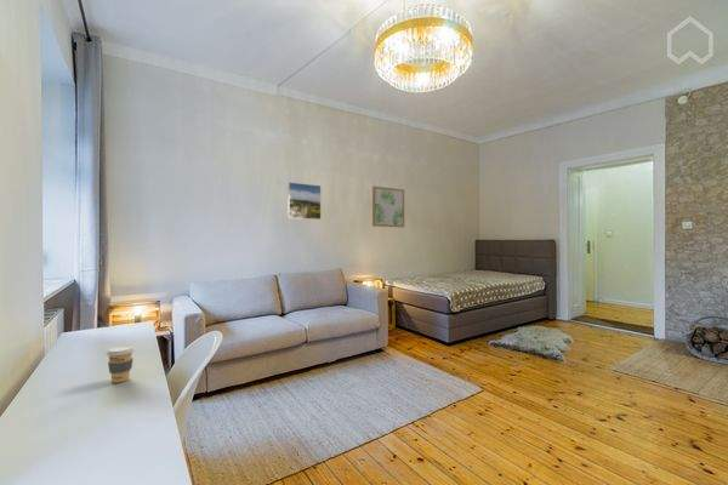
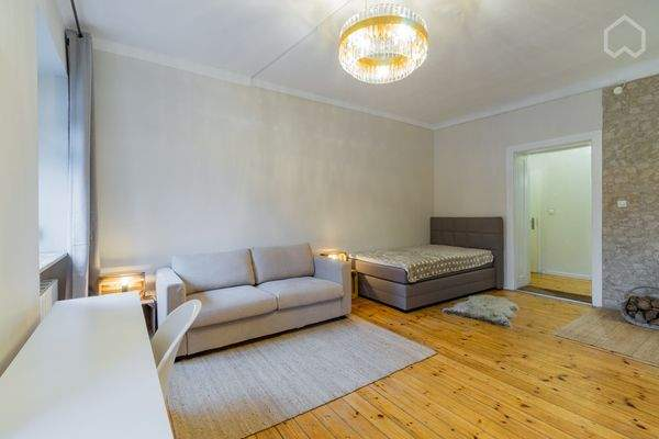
- coffee cup [104,344,136,384]
- wall art [371,186,405,228]
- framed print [286,181,322,221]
